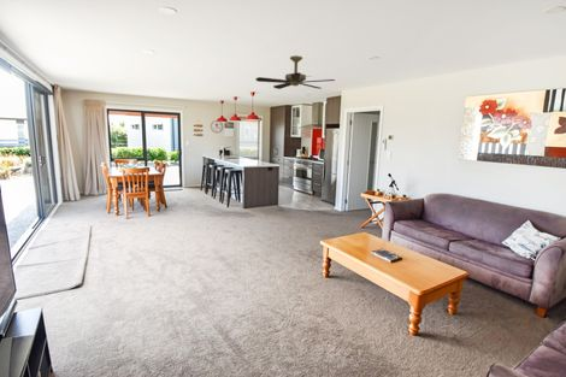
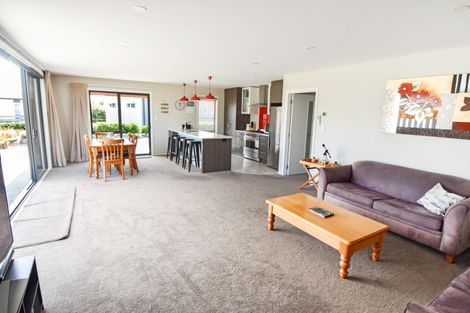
- ceiling fan [254,54,336,90]
